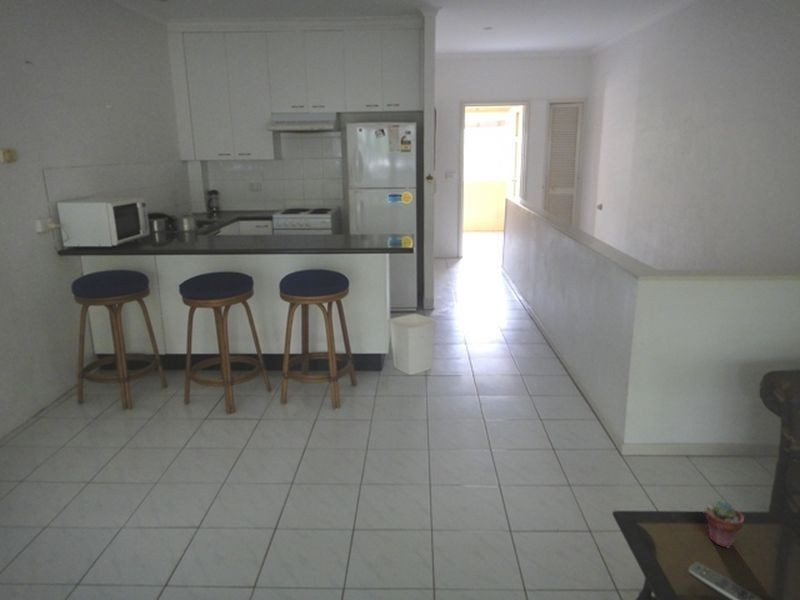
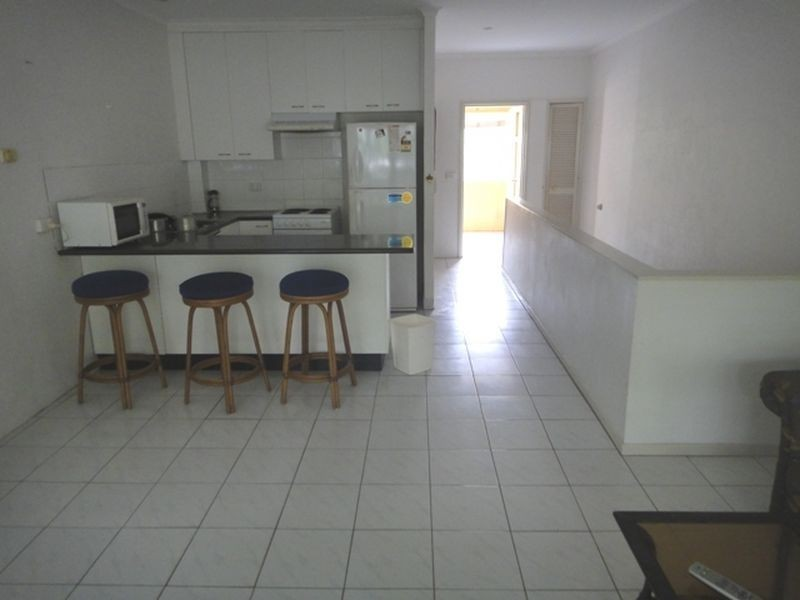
- potted succulent [705,499,745,549]
